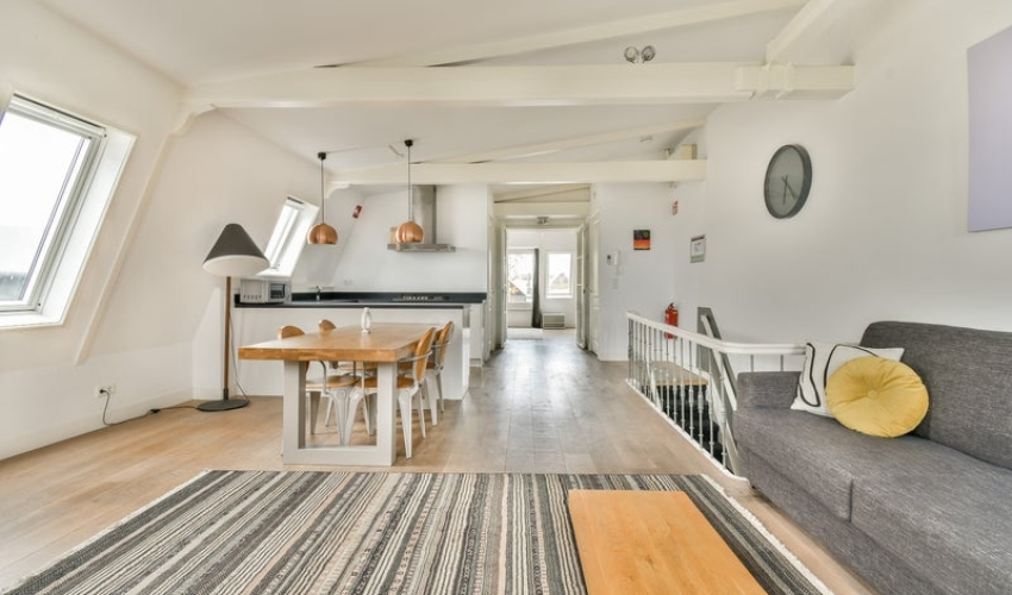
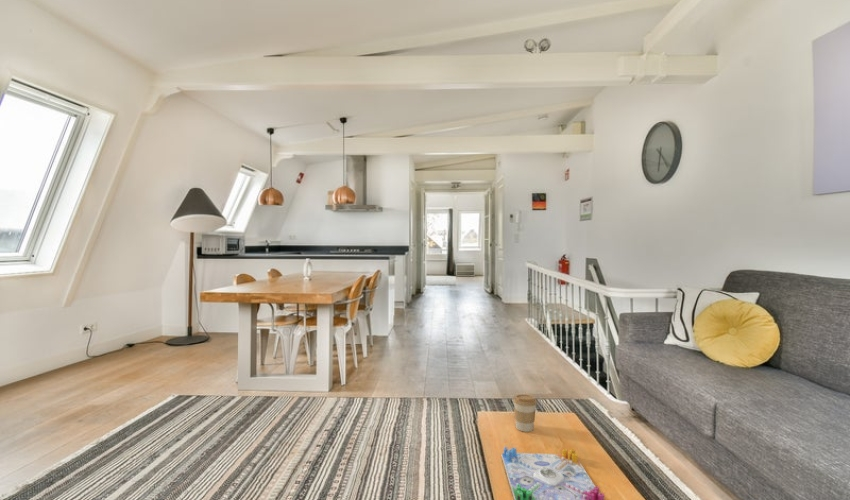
+ board game [501,446,605,500]
+ coffee cup [512,394,538,433]
